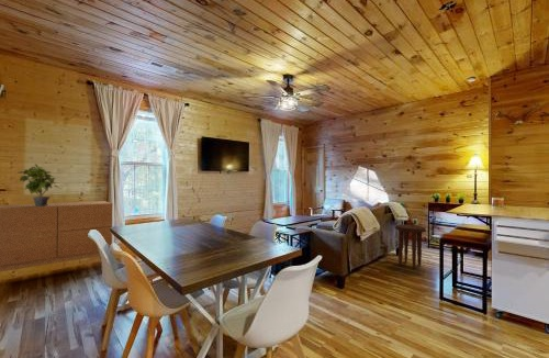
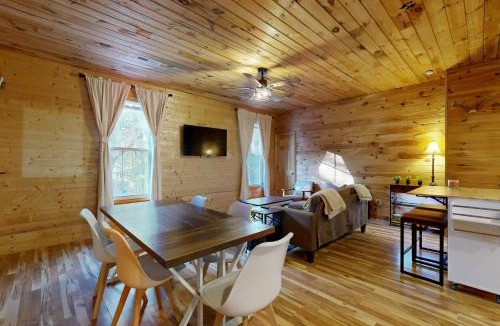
- potted plant [15,164,57,206]
- sideboard [0,200,113,272]
- side table [394,224,427,270]
